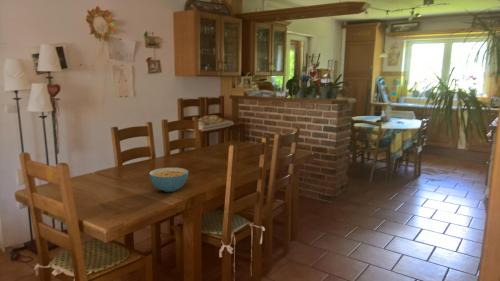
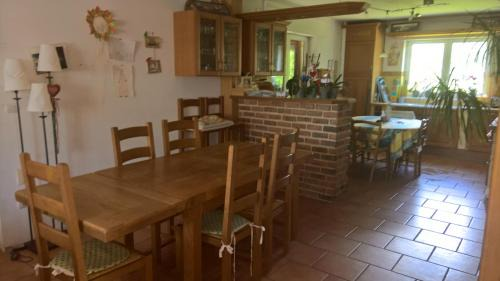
- cereal bowl [148,167,189,193]
